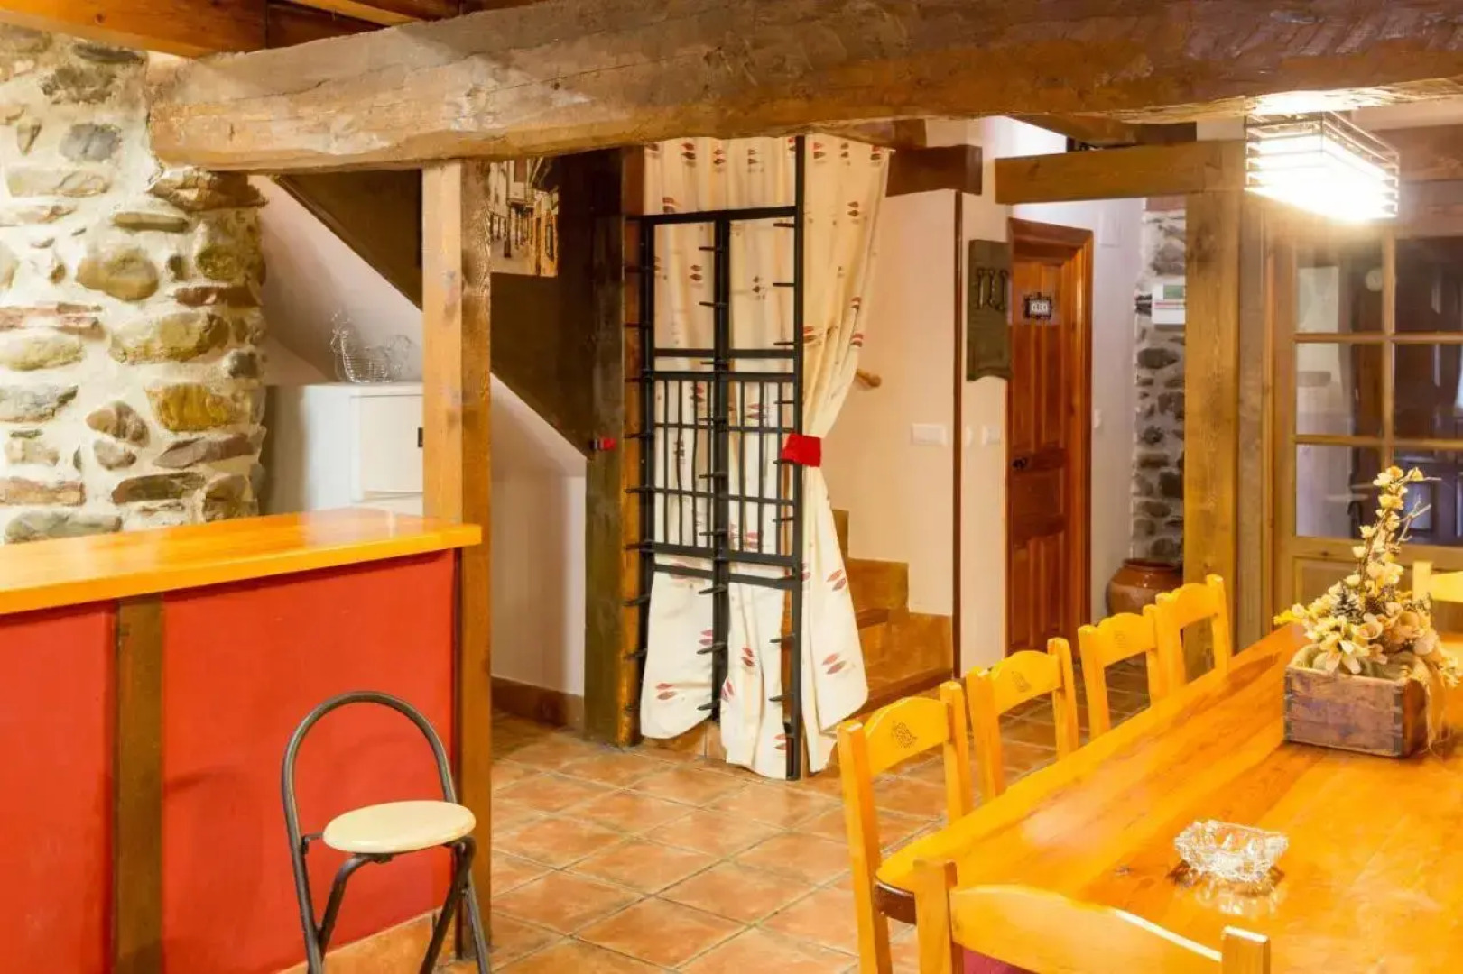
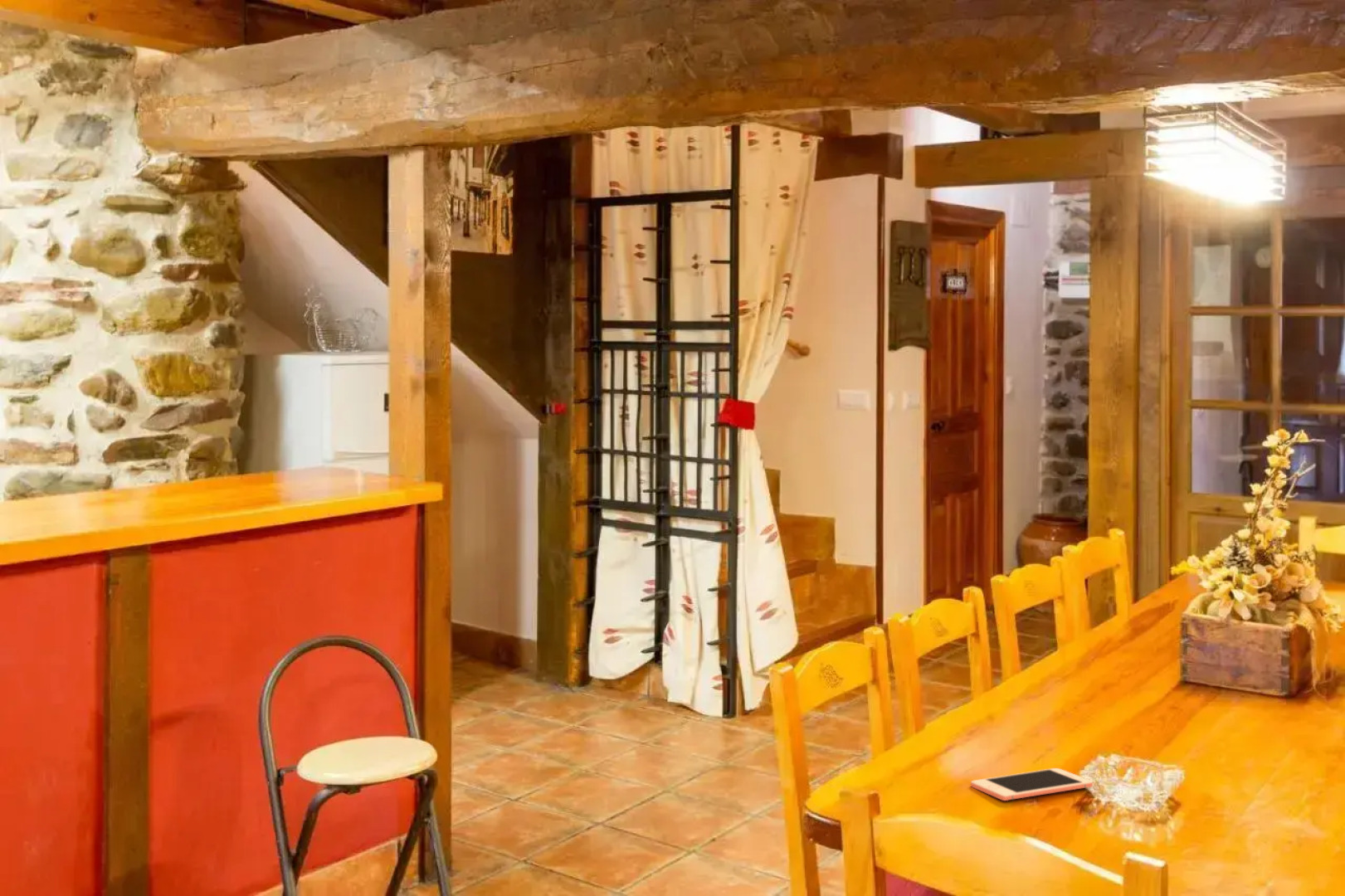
+ cell phone [970,767,1094,801]
